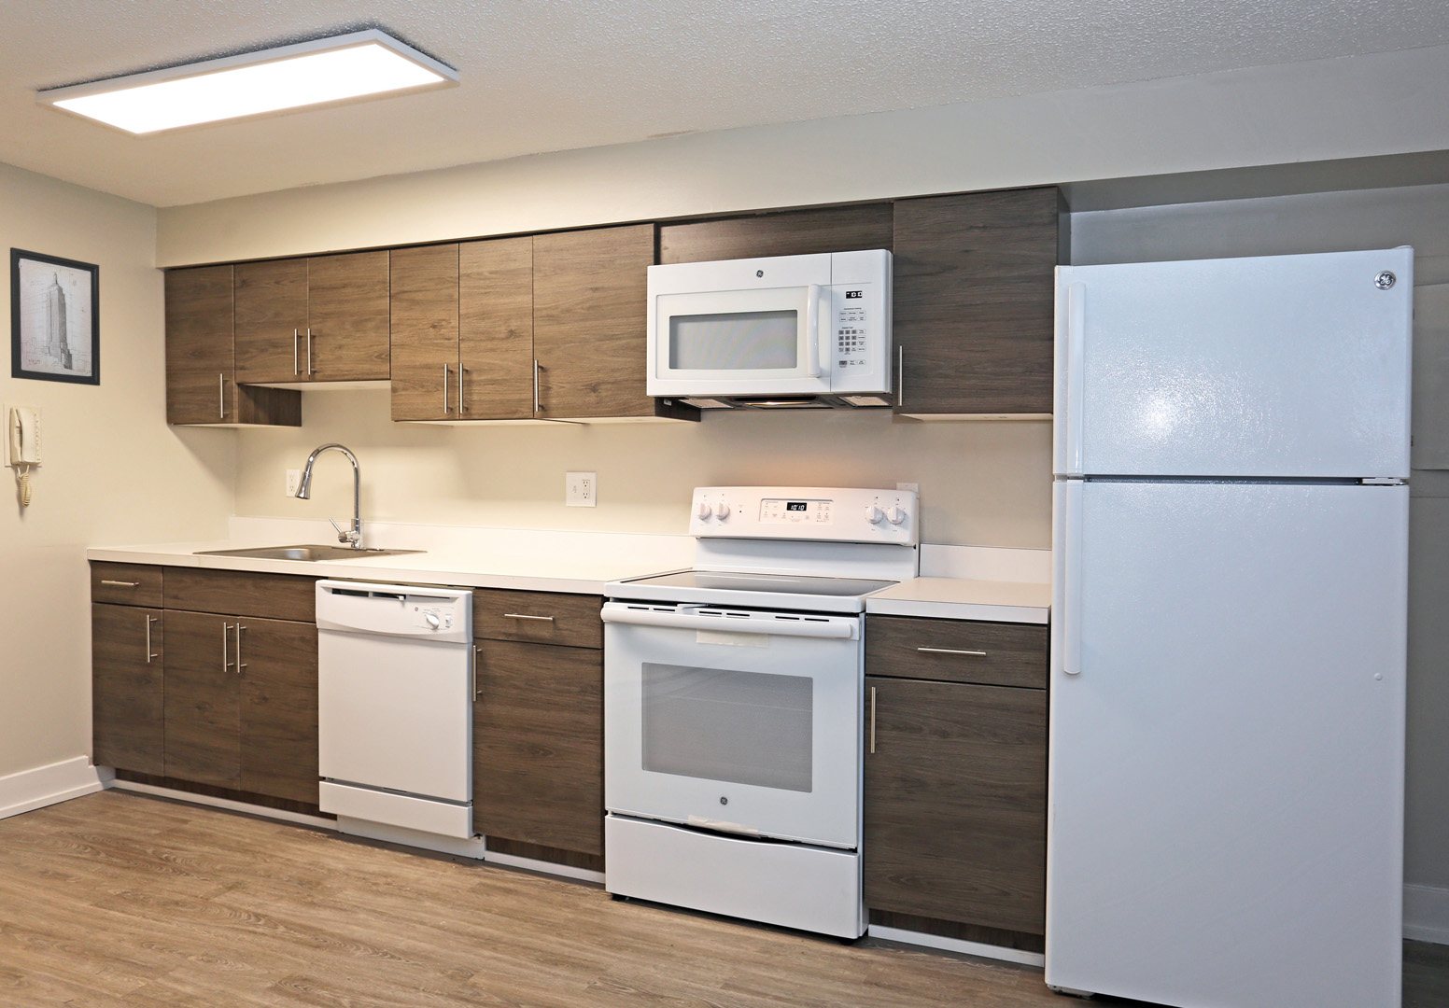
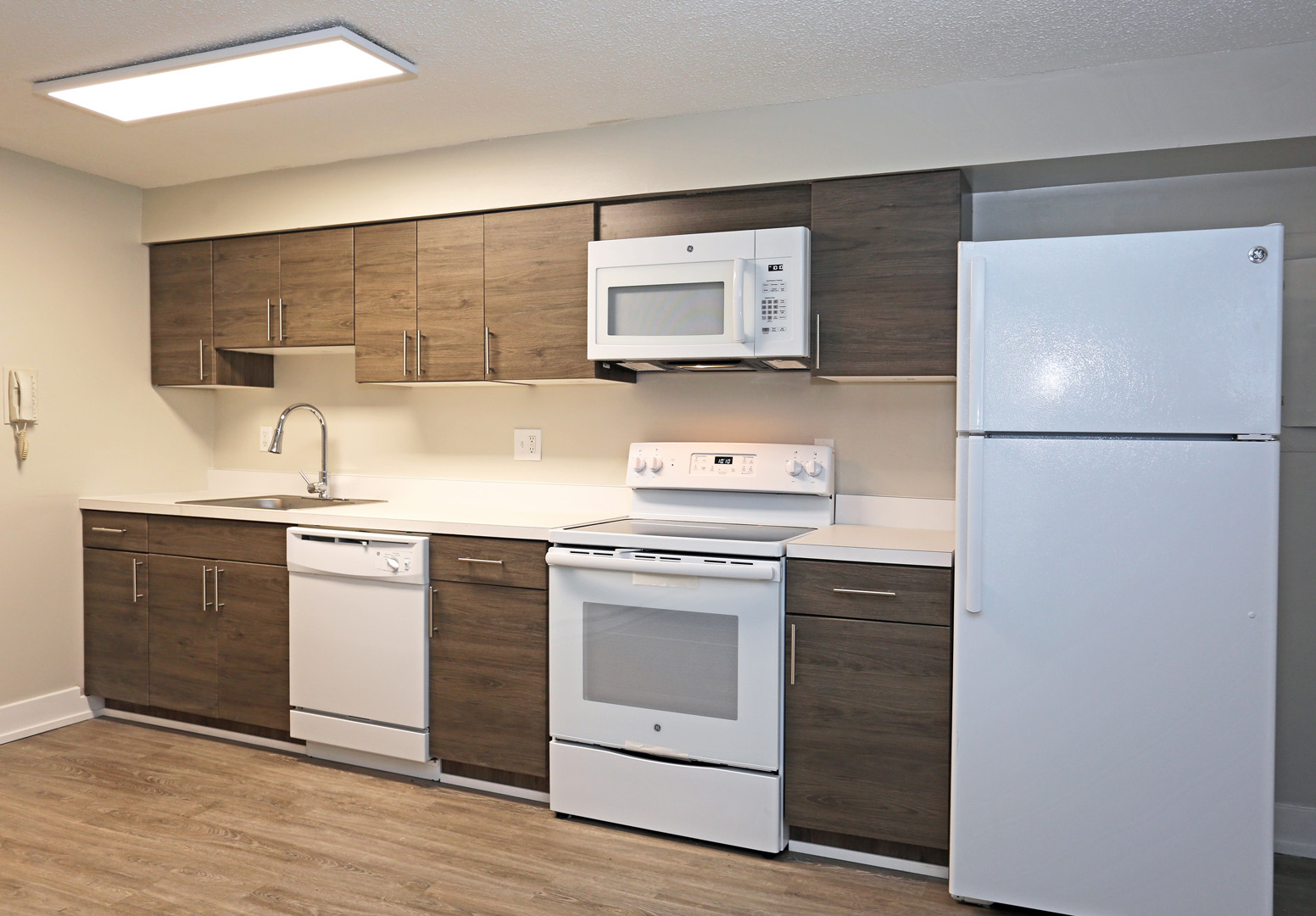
- wall art [9,246,101,386]
